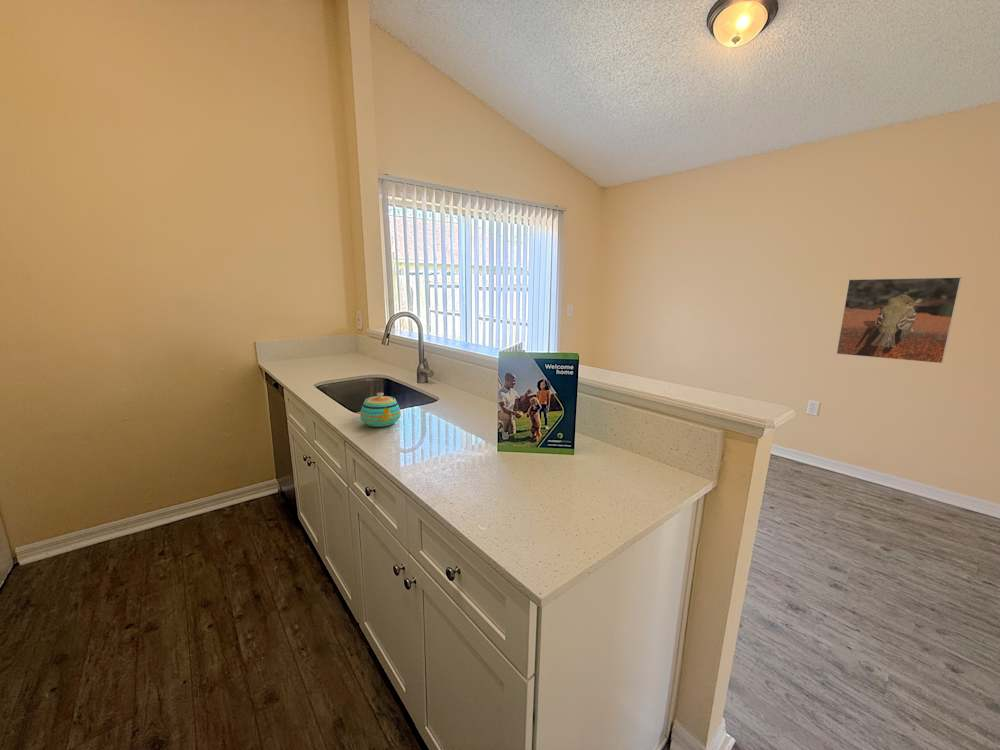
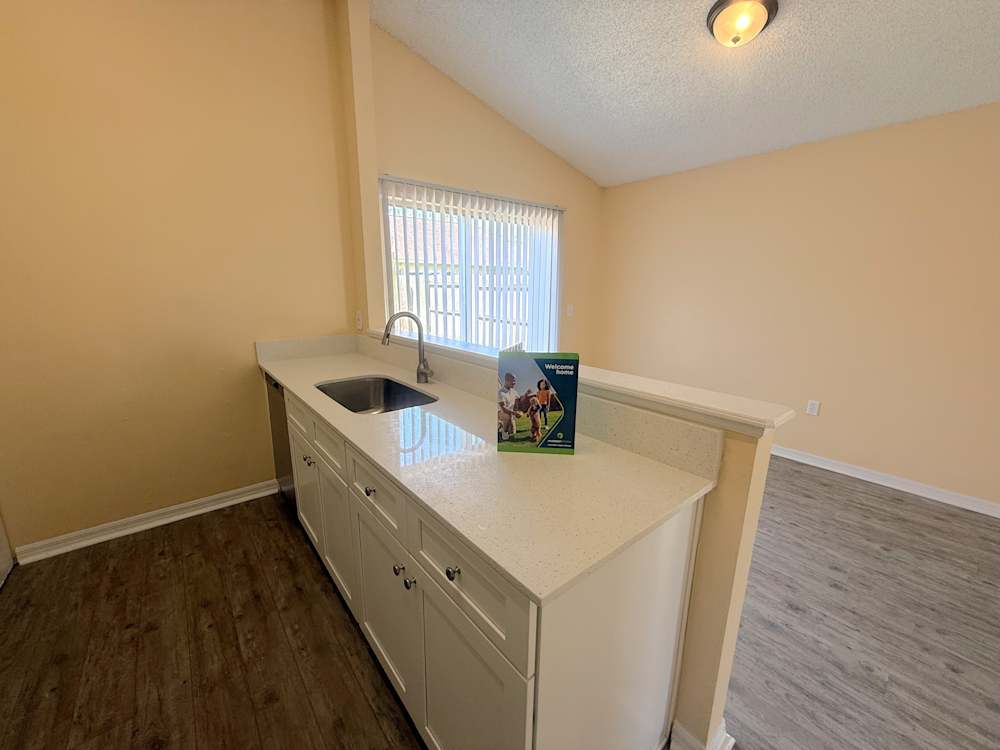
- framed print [835,276,963,365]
- teapot [359,392,402,428]
